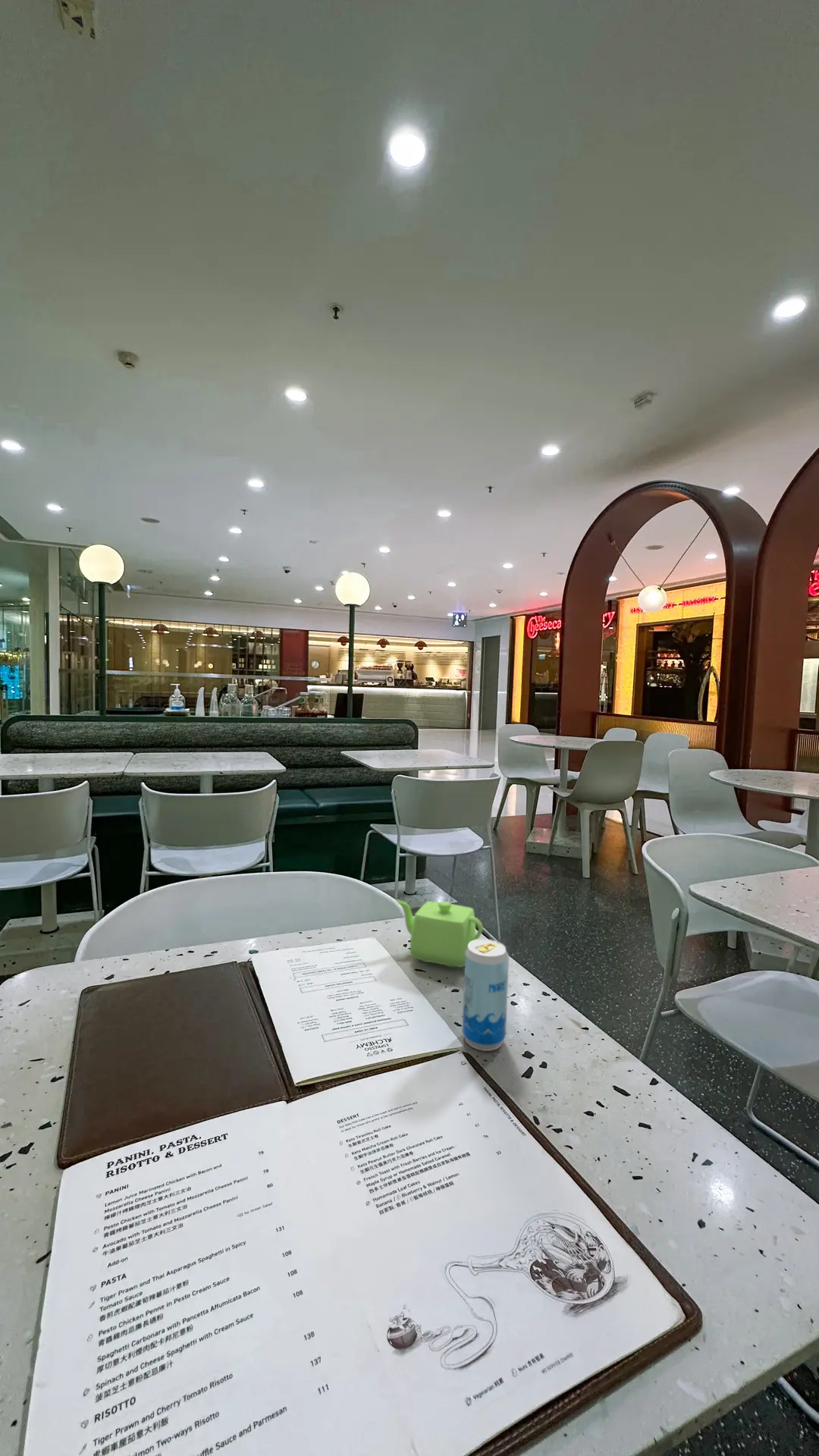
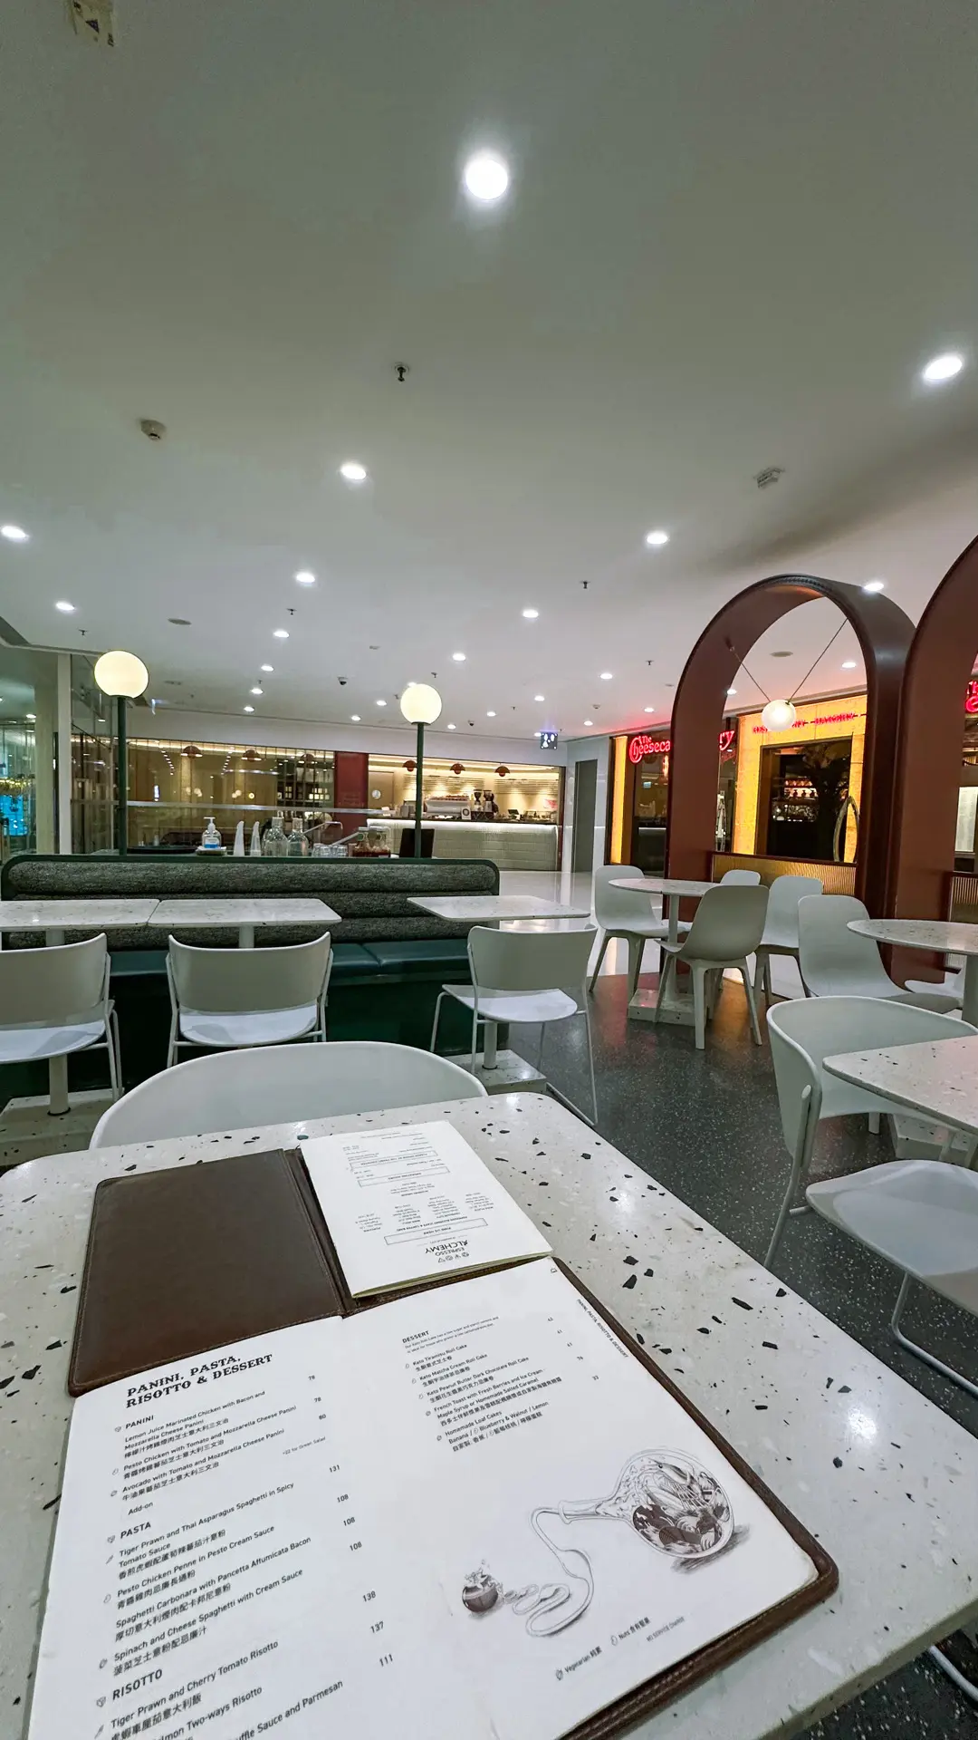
- beverage can [462,939,510,1052]
- teapot [395,899,484,968]
